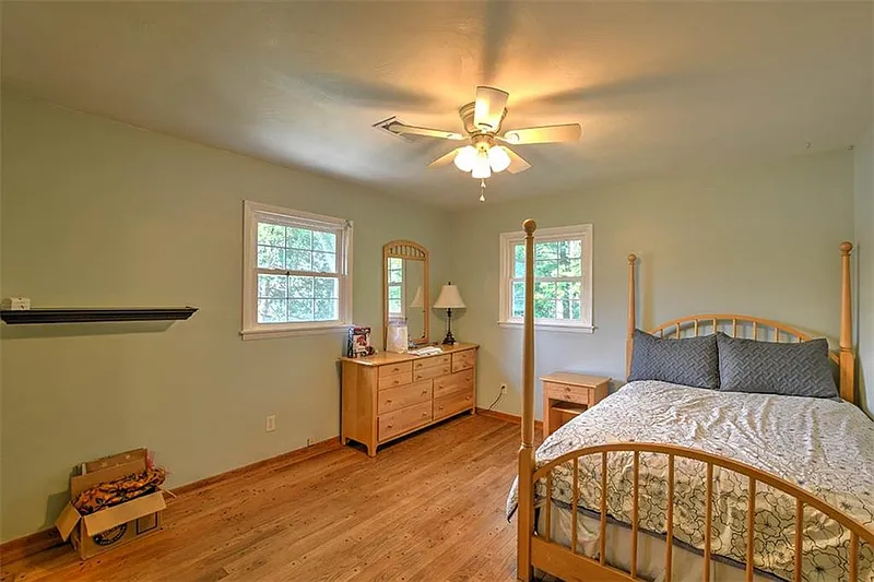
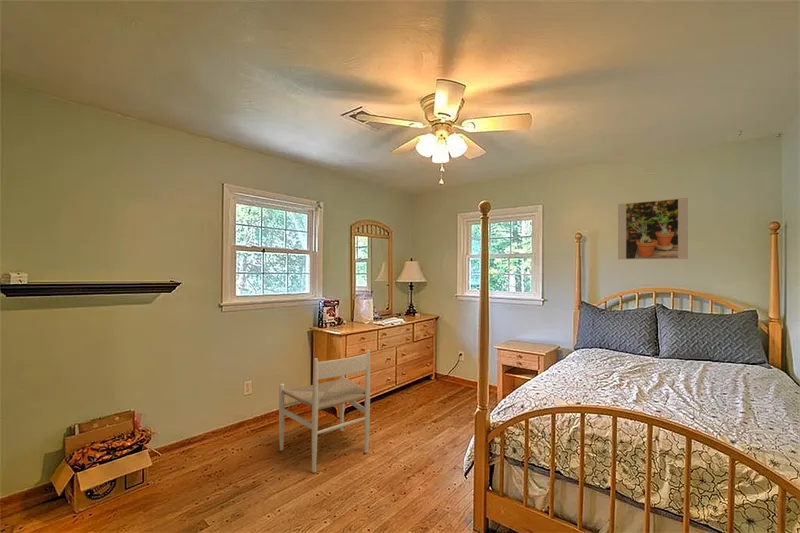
+ chair [278,349,371,474]
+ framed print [617,197,689,260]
